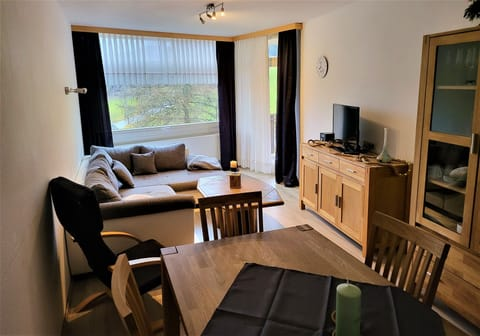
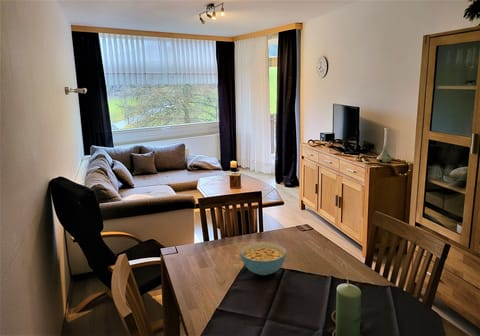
+ cereal bowl [239,241,287,276]
